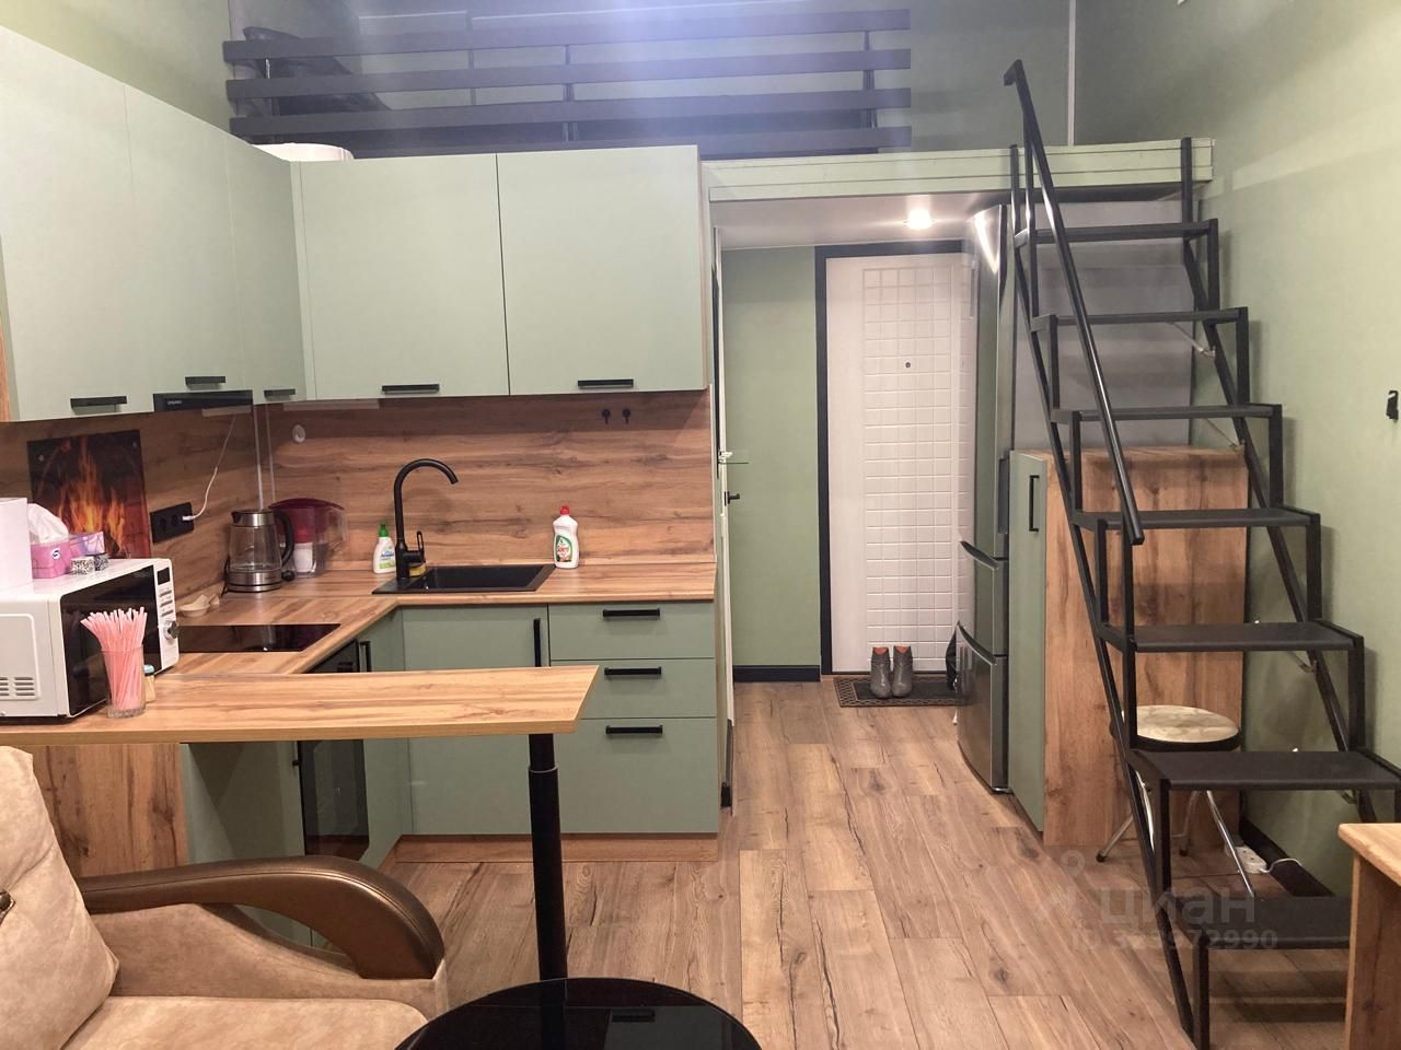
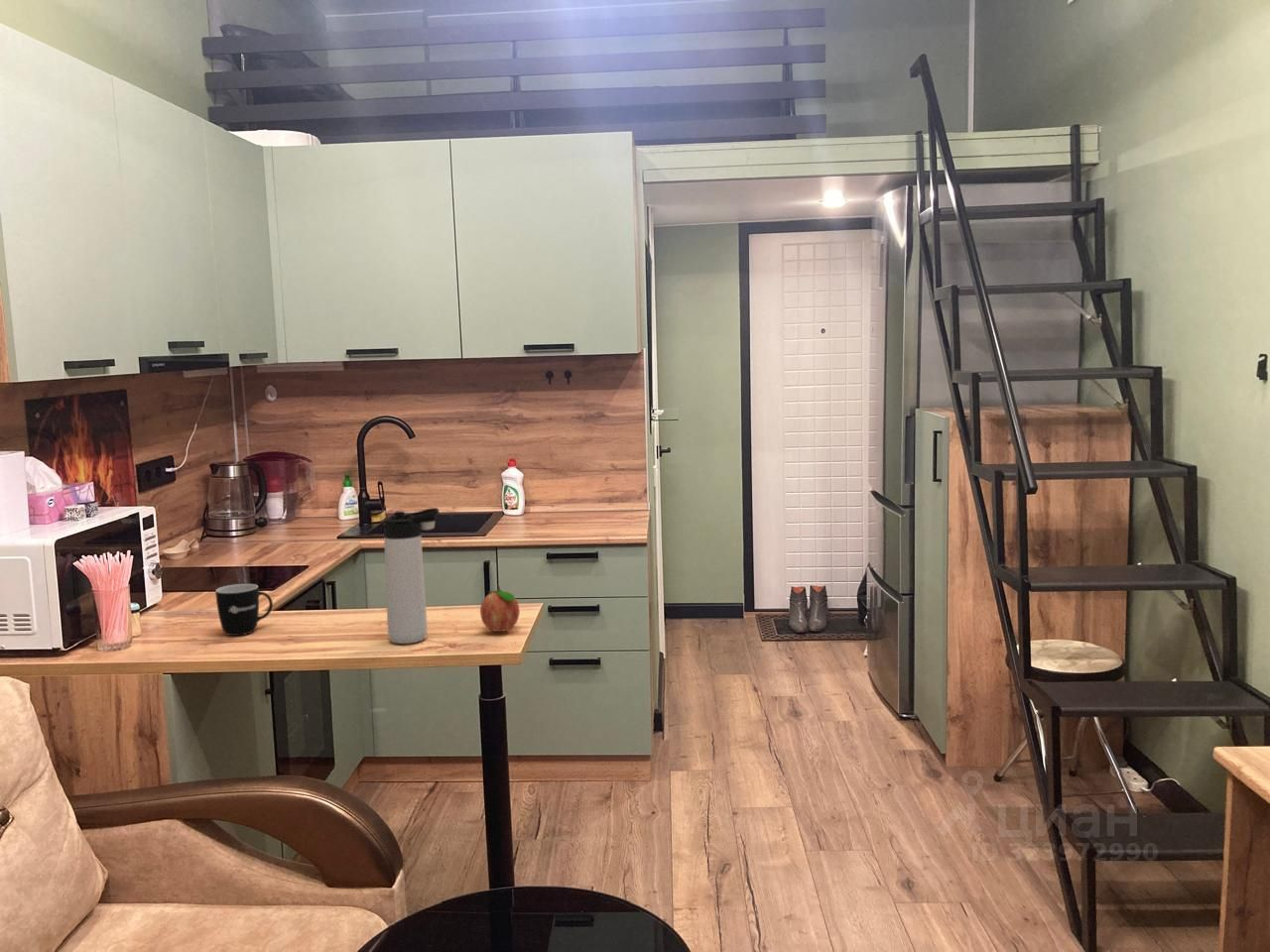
+ thermos bottle [383,507,441,645]
+ fruit [479,585,521,633]
+ mug [214,583,274,637]
